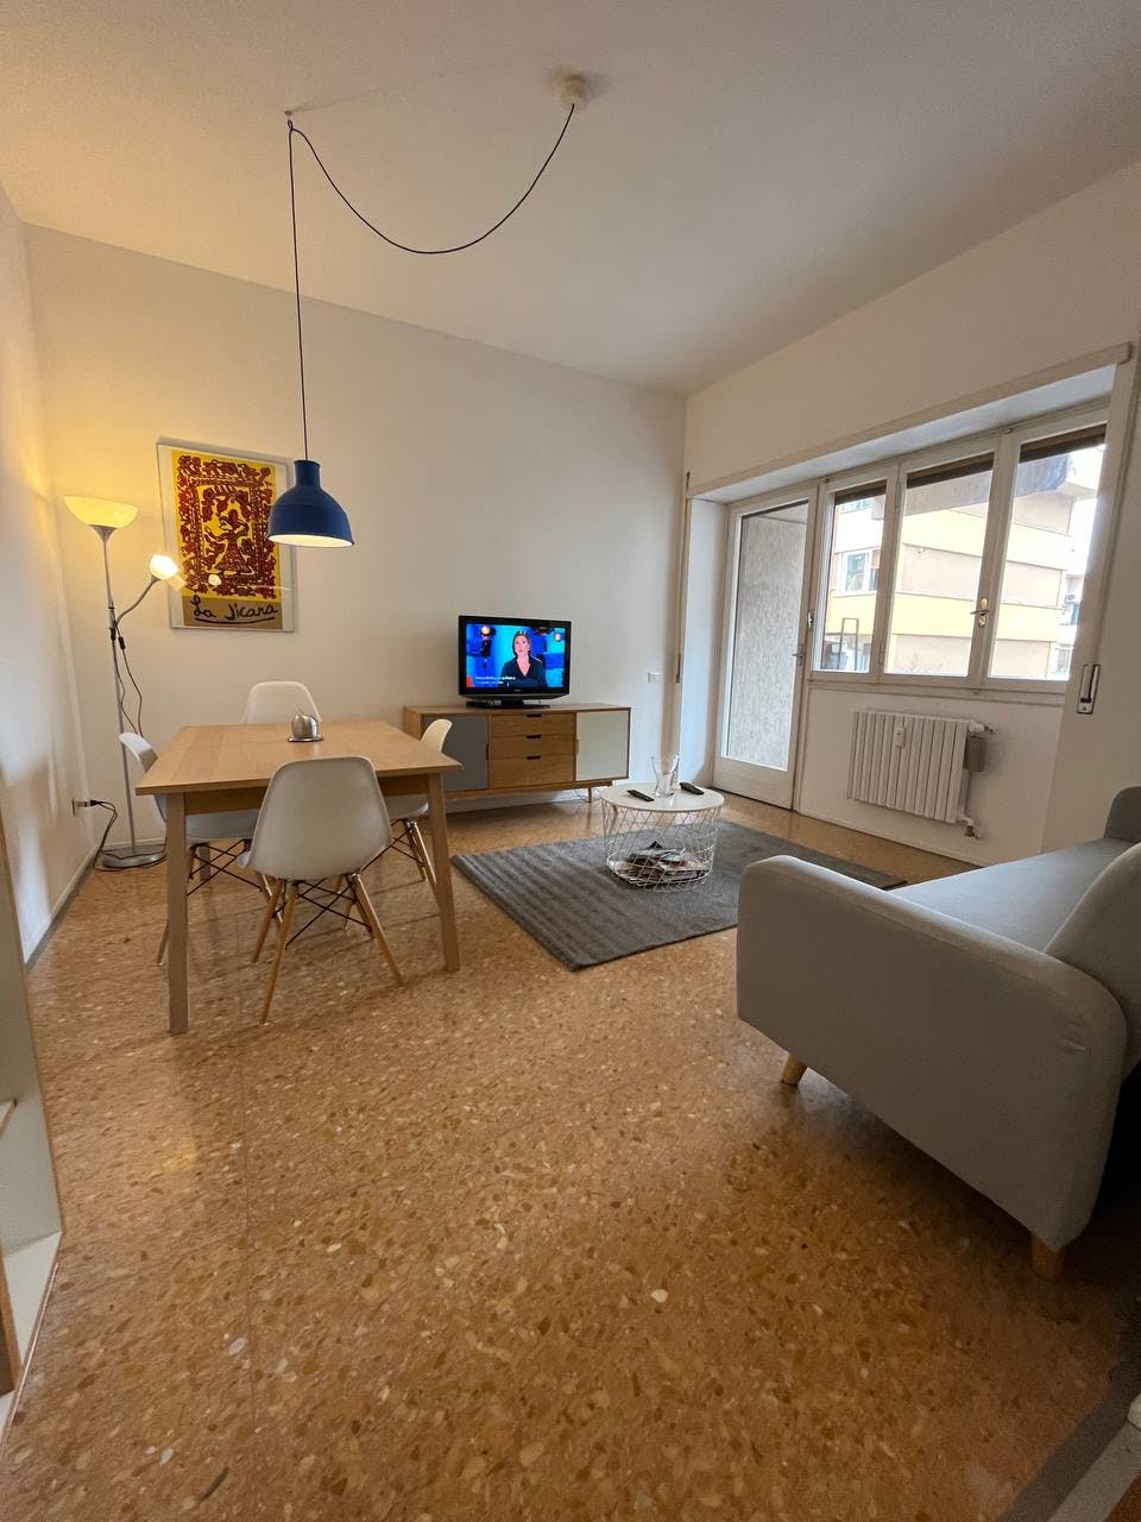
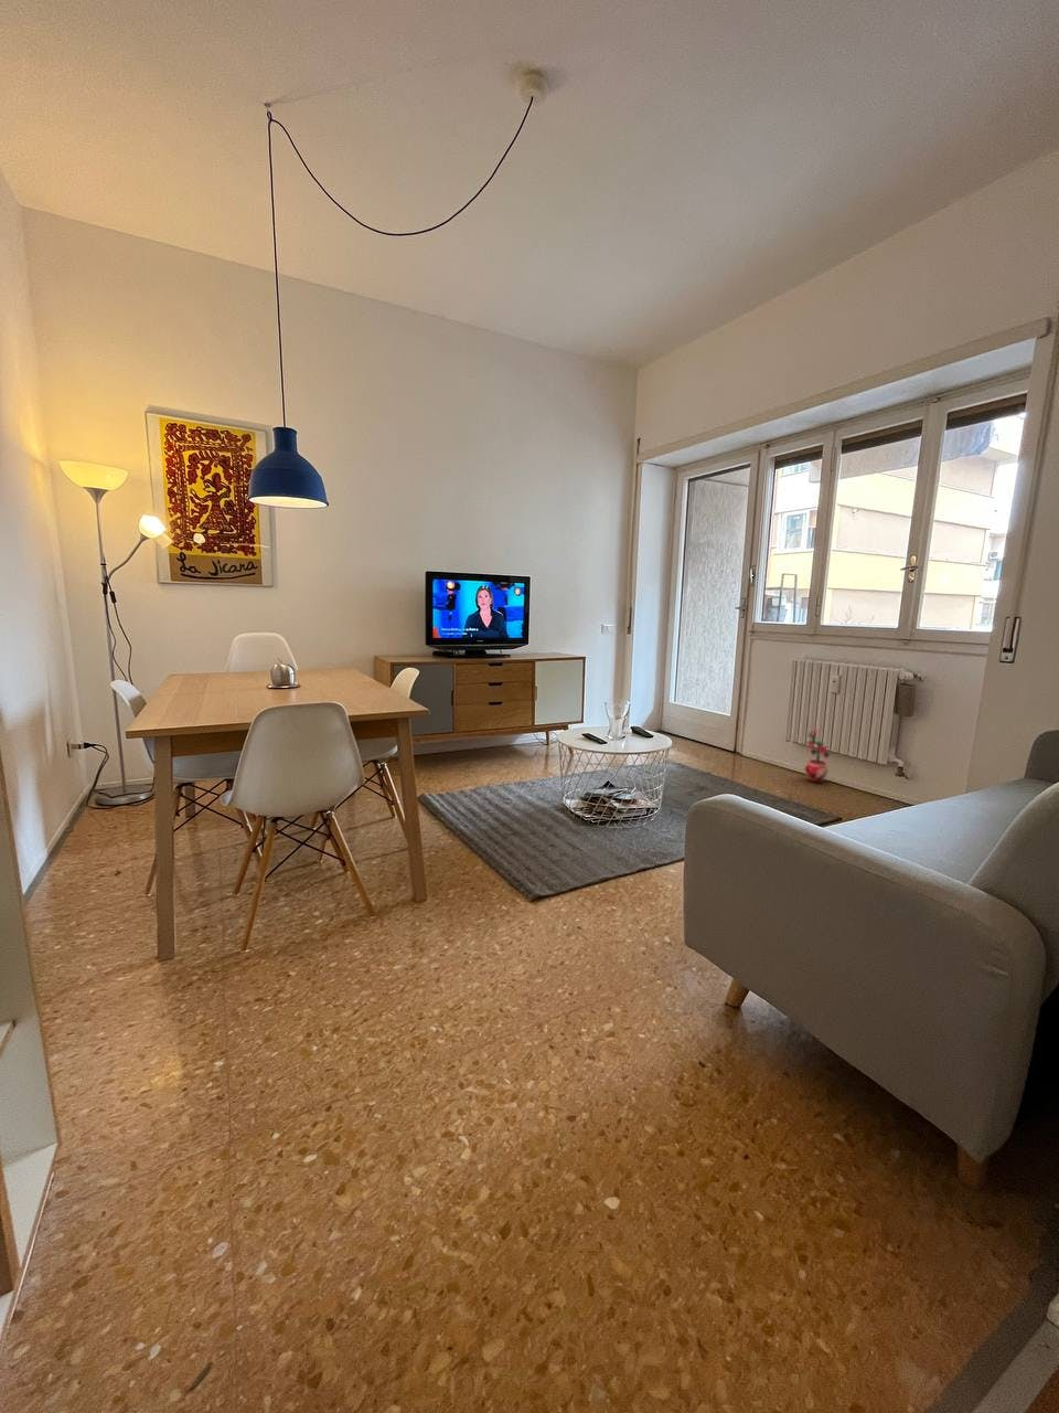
+ potted plant [804,728,831,783]
